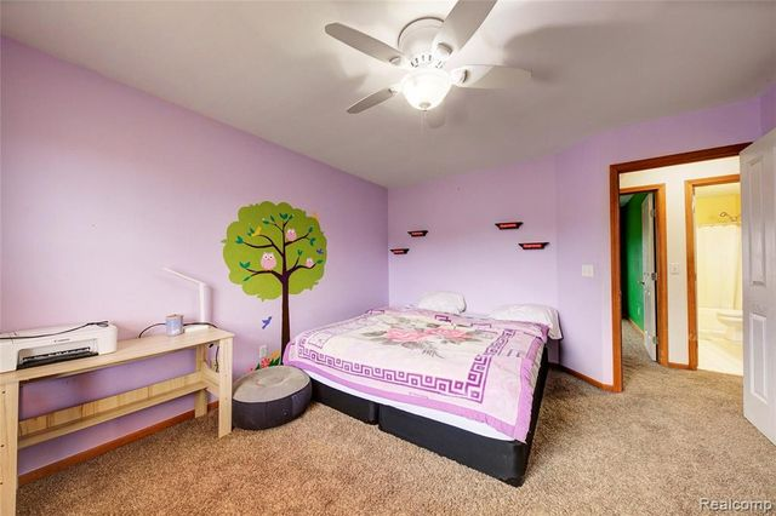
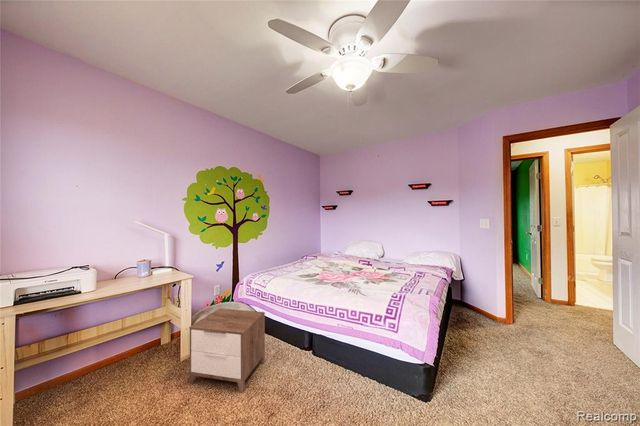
+ nightstand [188,308,266,393]
